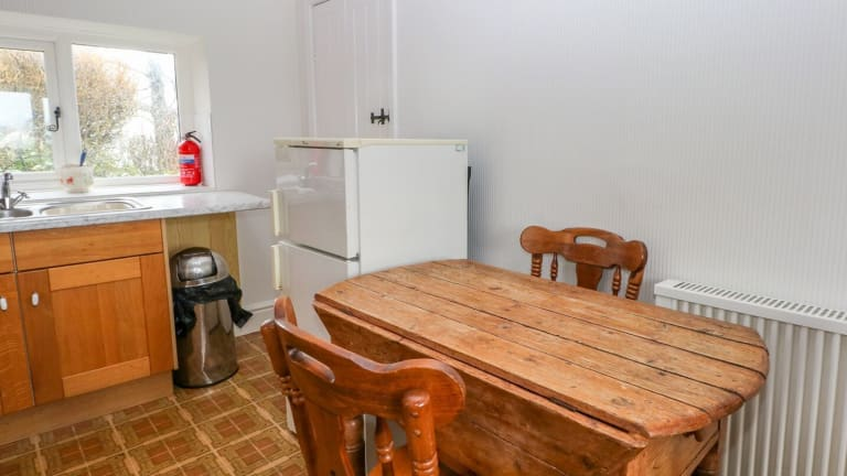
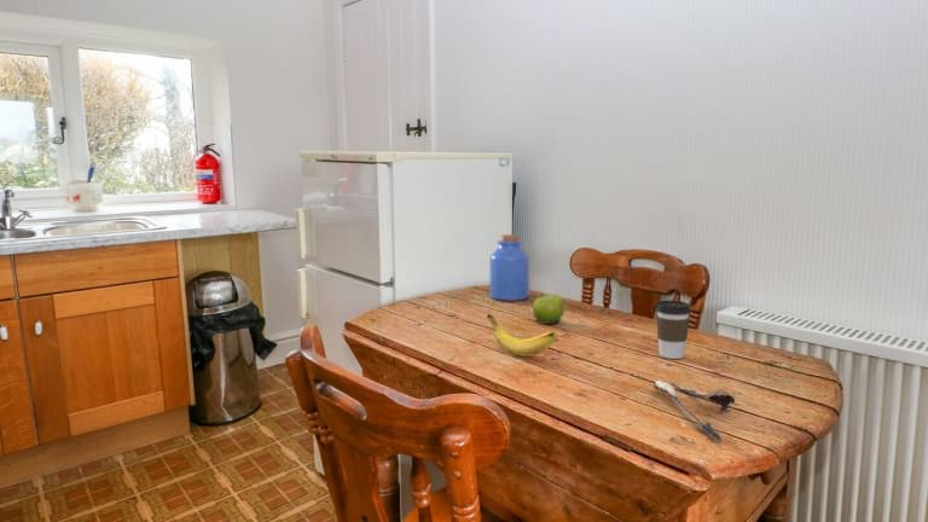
+ jar [488,233,530,302]
+ banana [486,313,558,358]
+ spoon [652,379,736,442]
+ fruit [532,292,566,325]
+ coffee cup [655,300,692,360]
